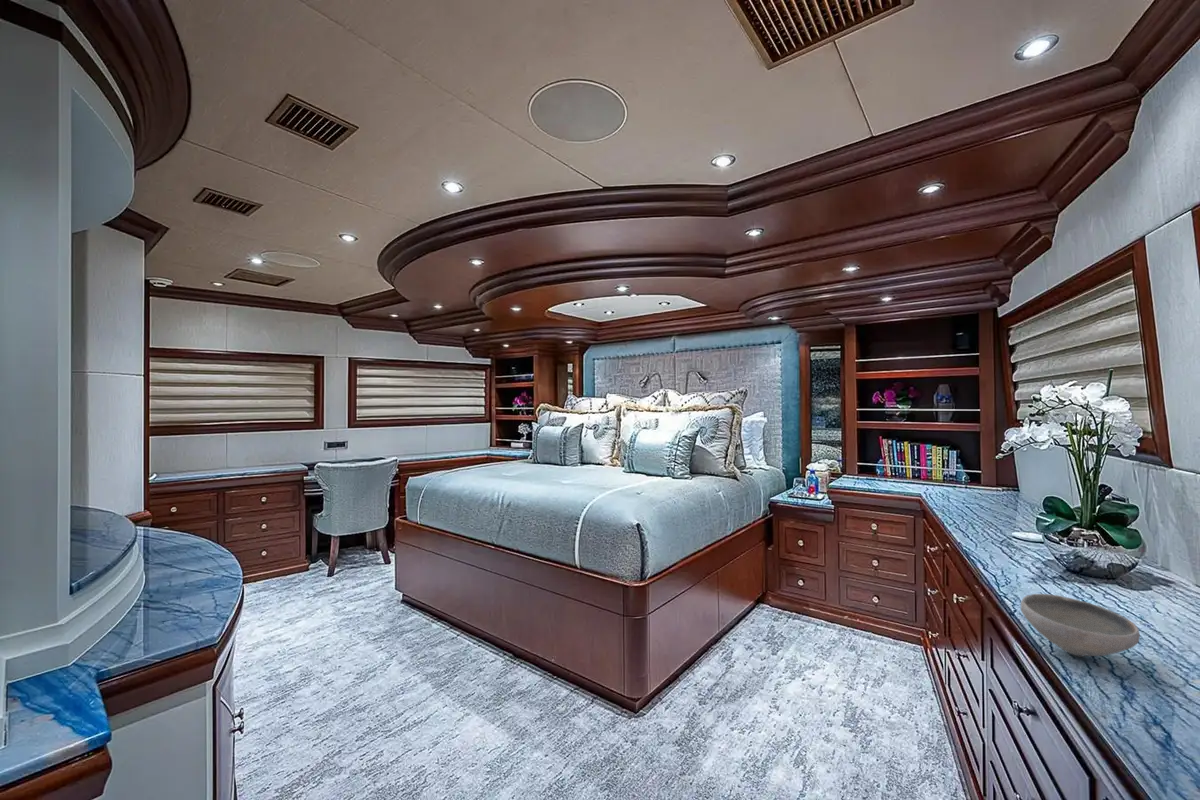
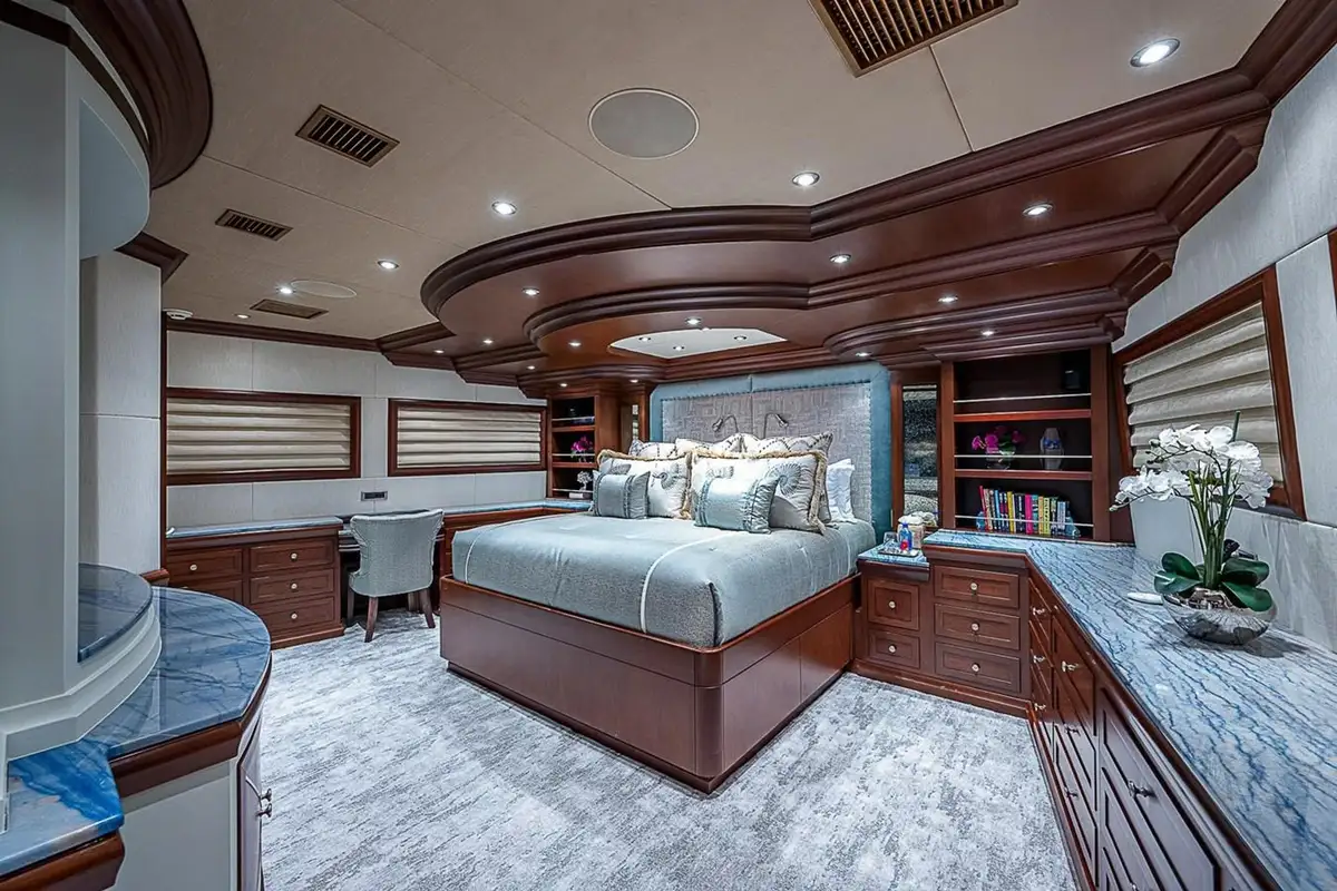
- bowl [1020,593,1141,658]
